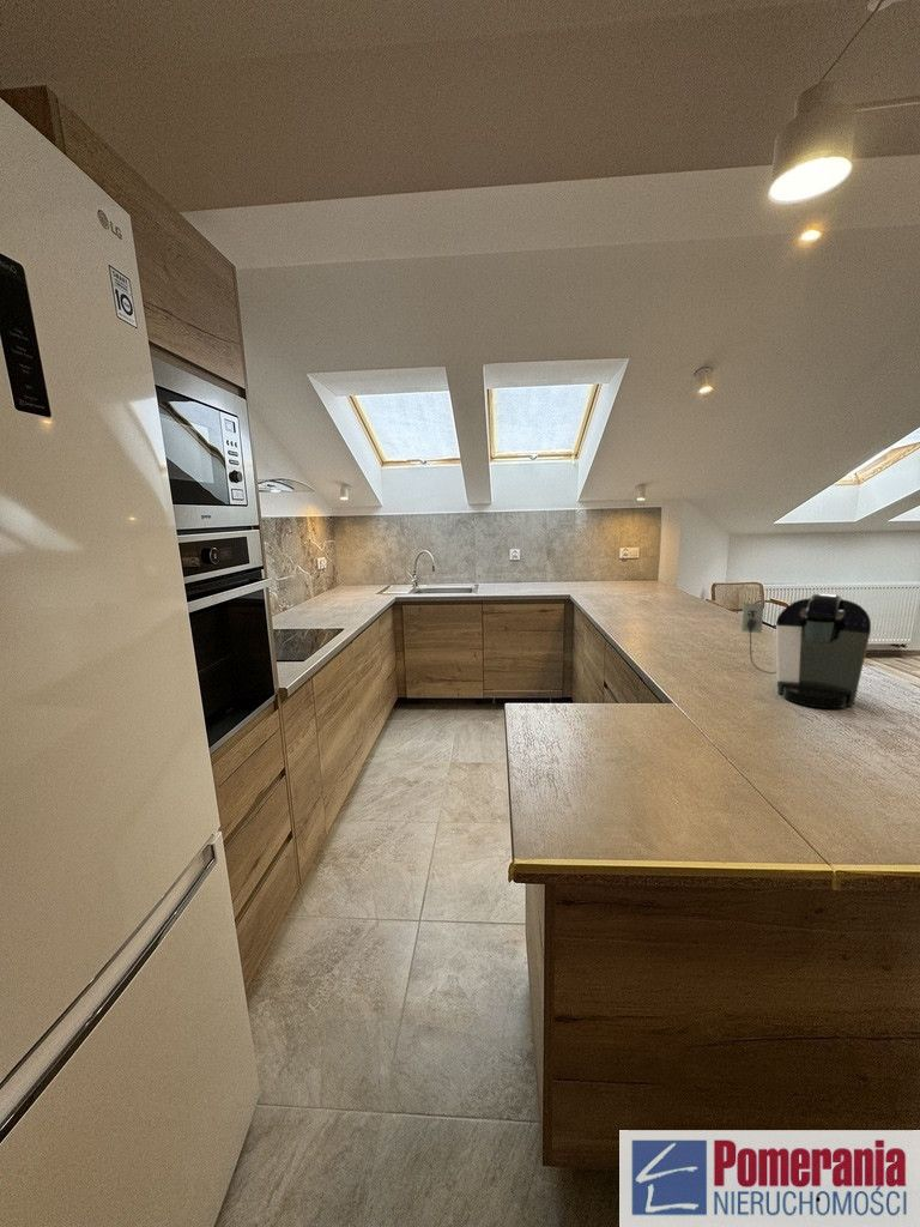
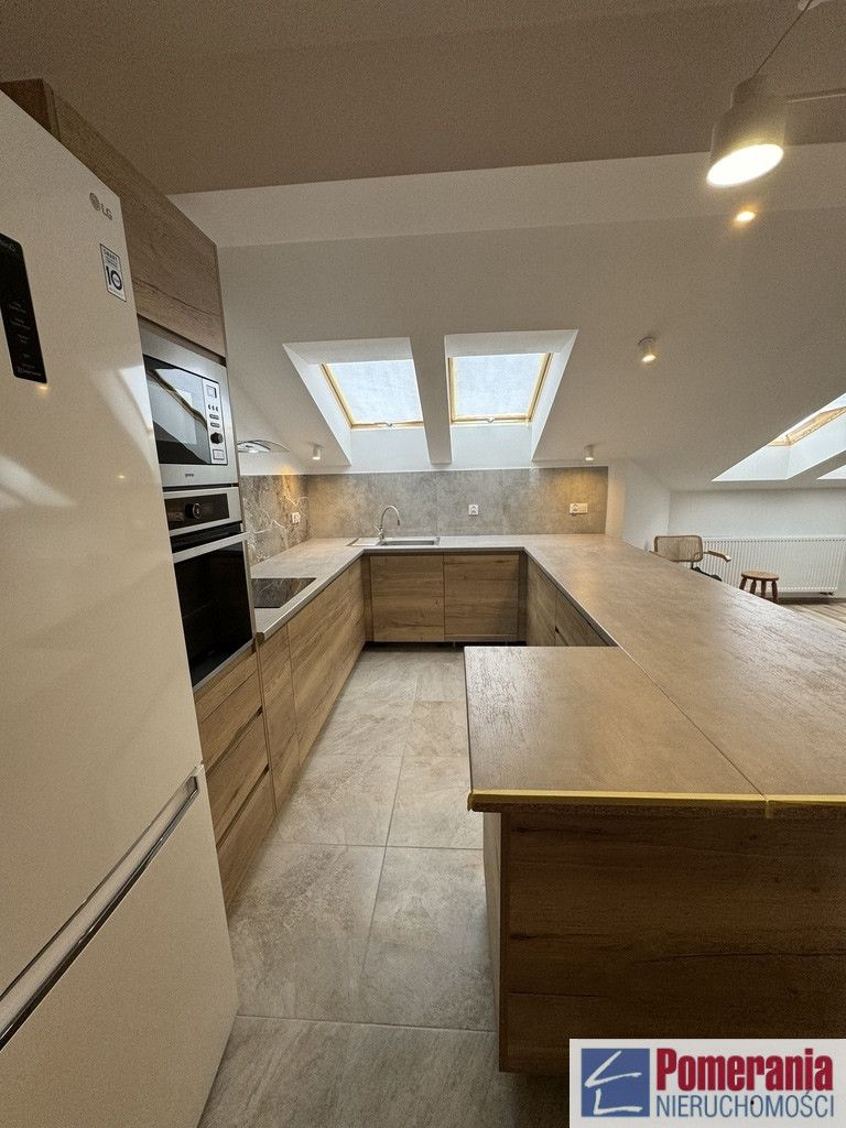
- coffee maker [740,593,872,709]
